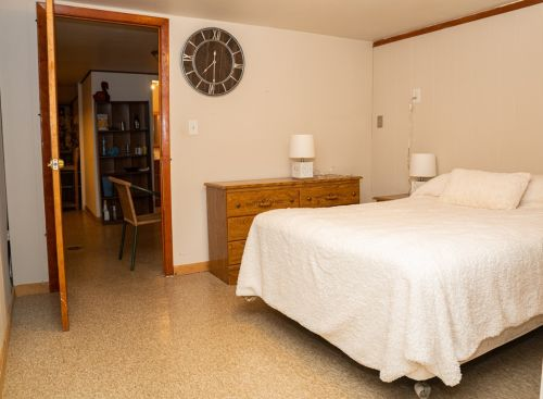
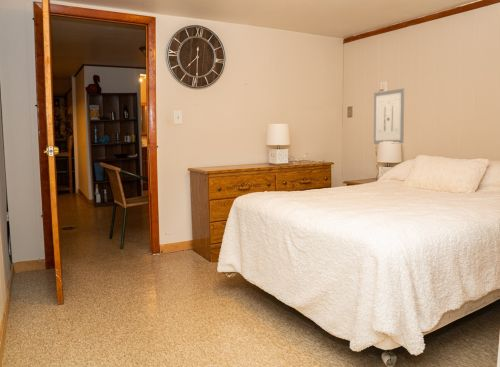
+ wall art [373,87,405,145]
